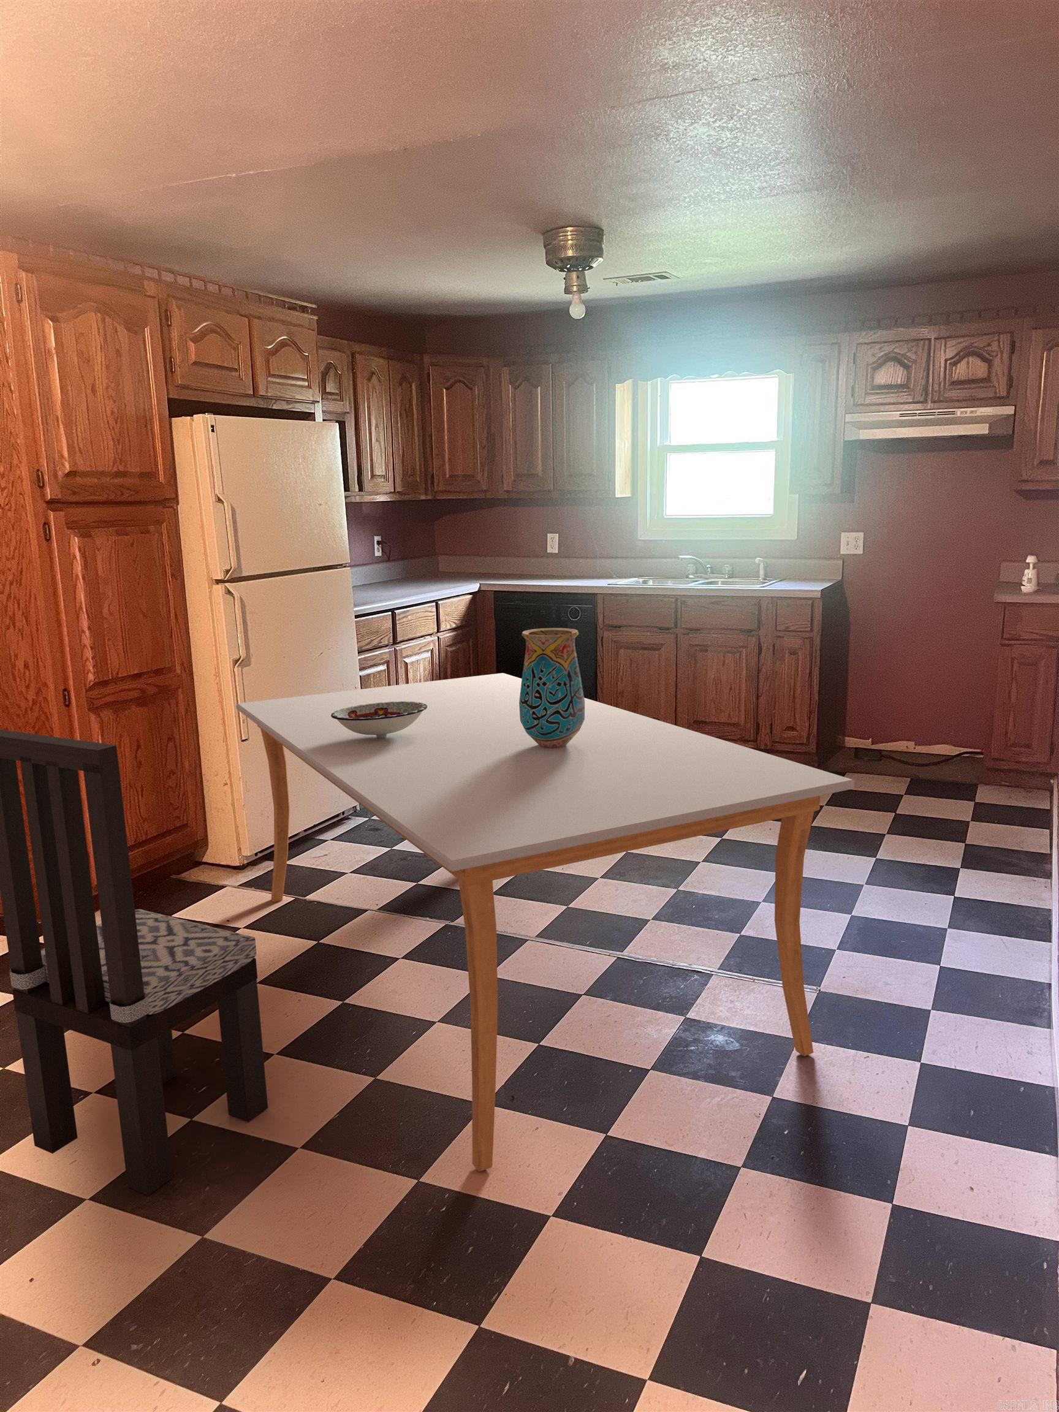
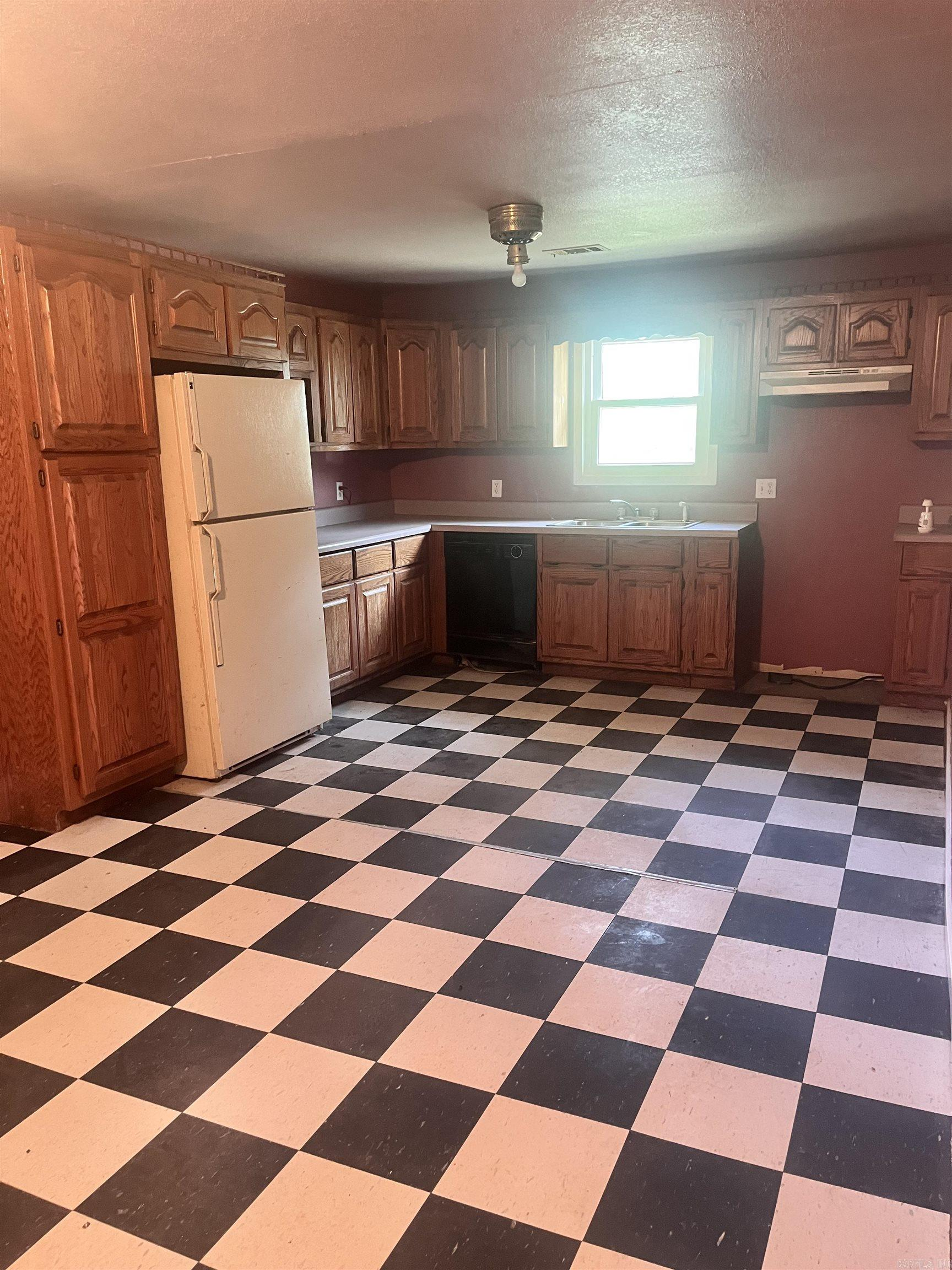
- bowl [330,702,427,738]
- vase [519,627,585,748]
- dining table [236,673,855,1172]
- dining chair [0,728,268,1196]
